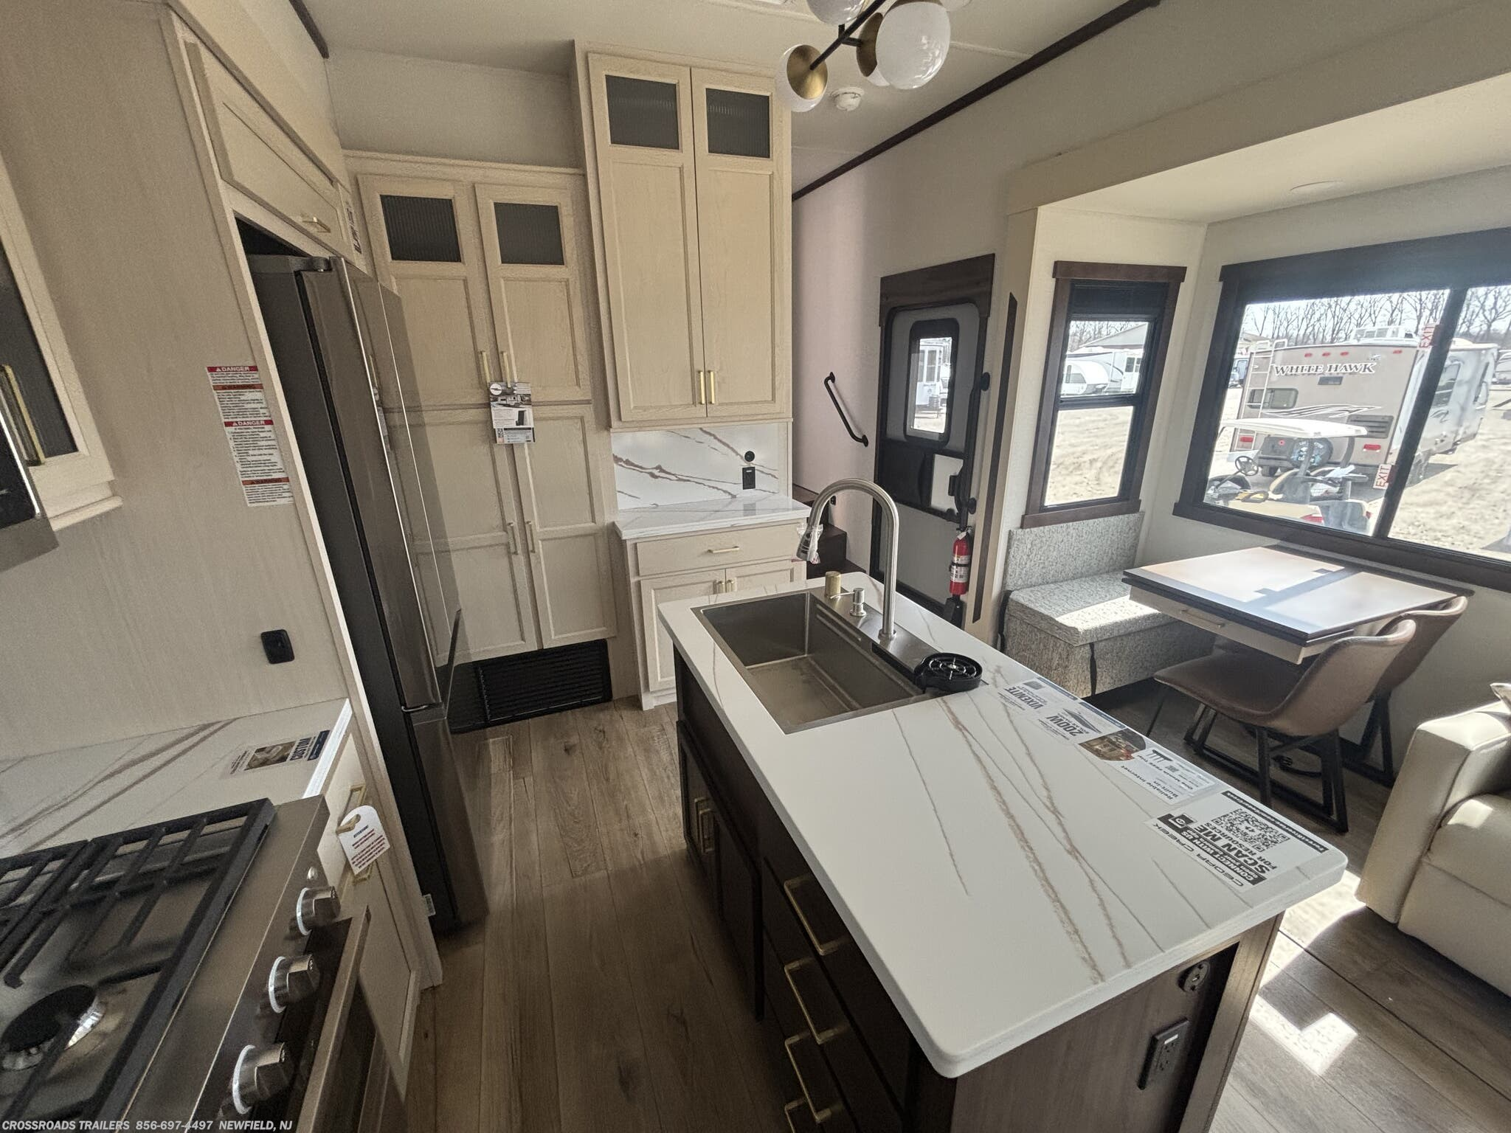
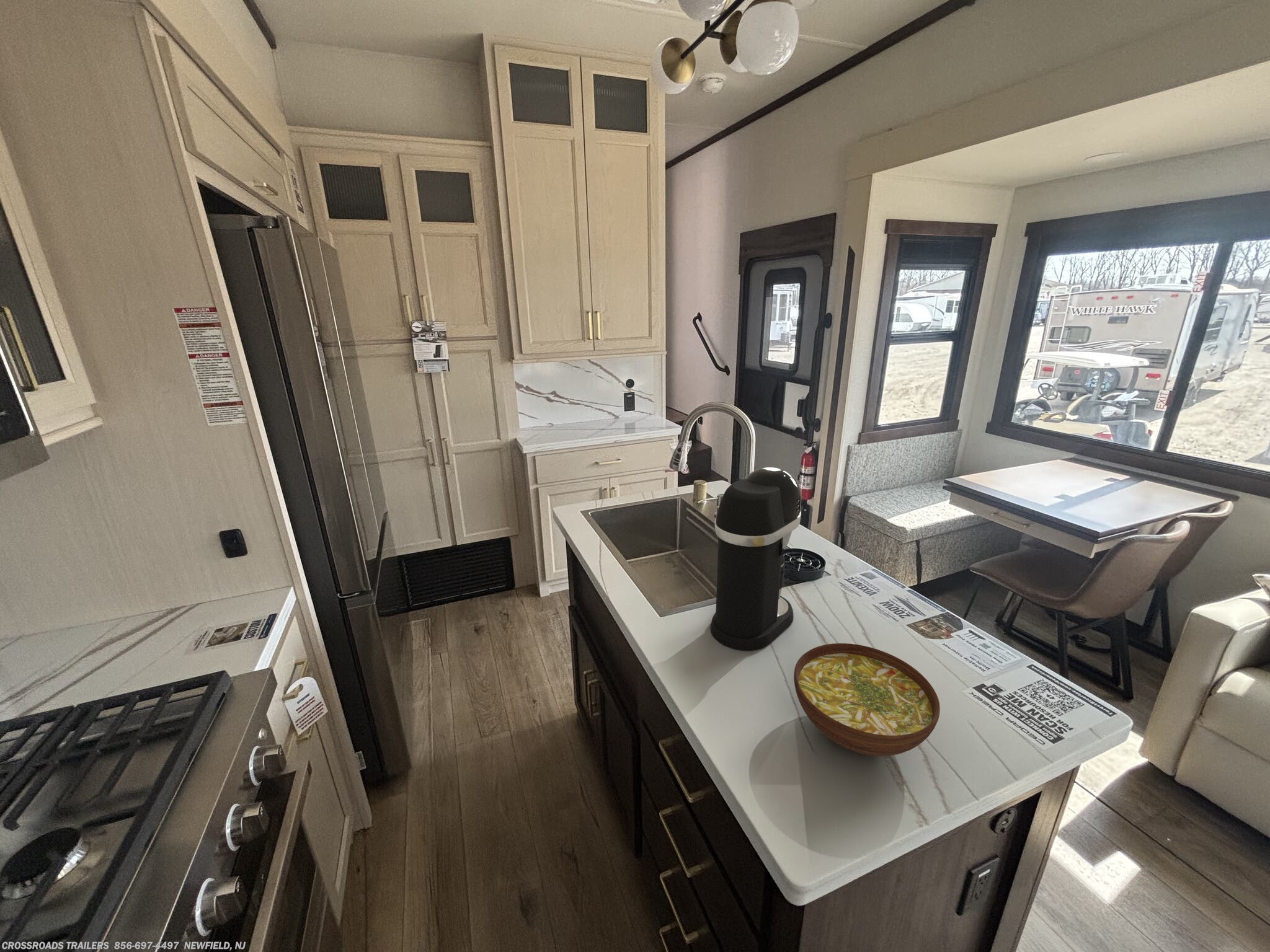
+ bowl [793,643,941,757]
+ coffee maker [710,467,802,651]
